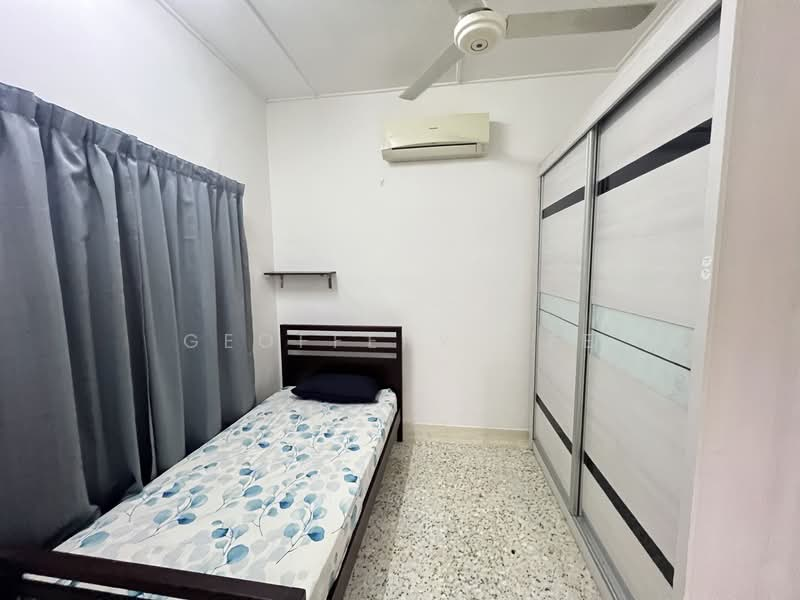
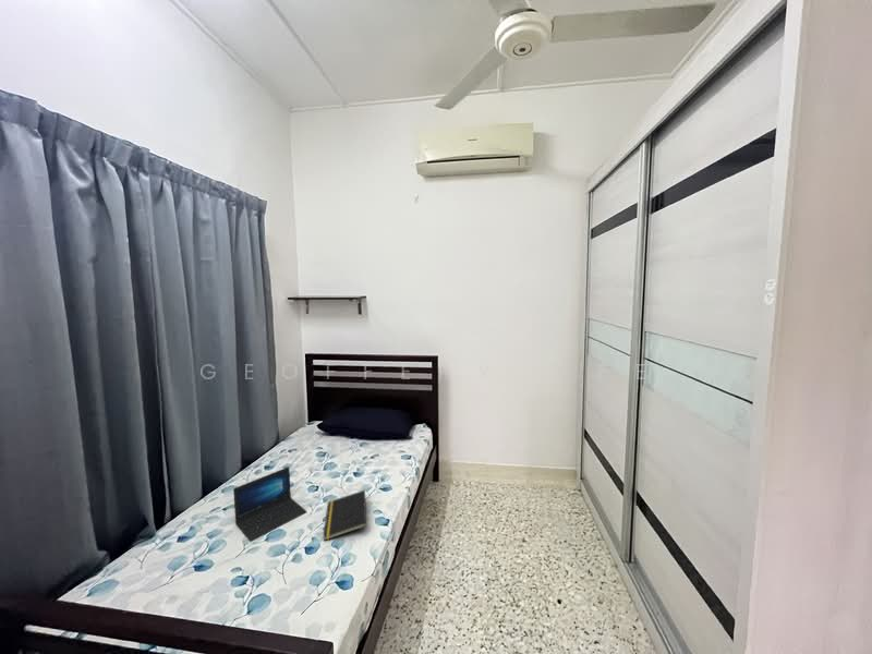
+ laptop [232,465,307,543]
+ notepad [322,489,367,542]
